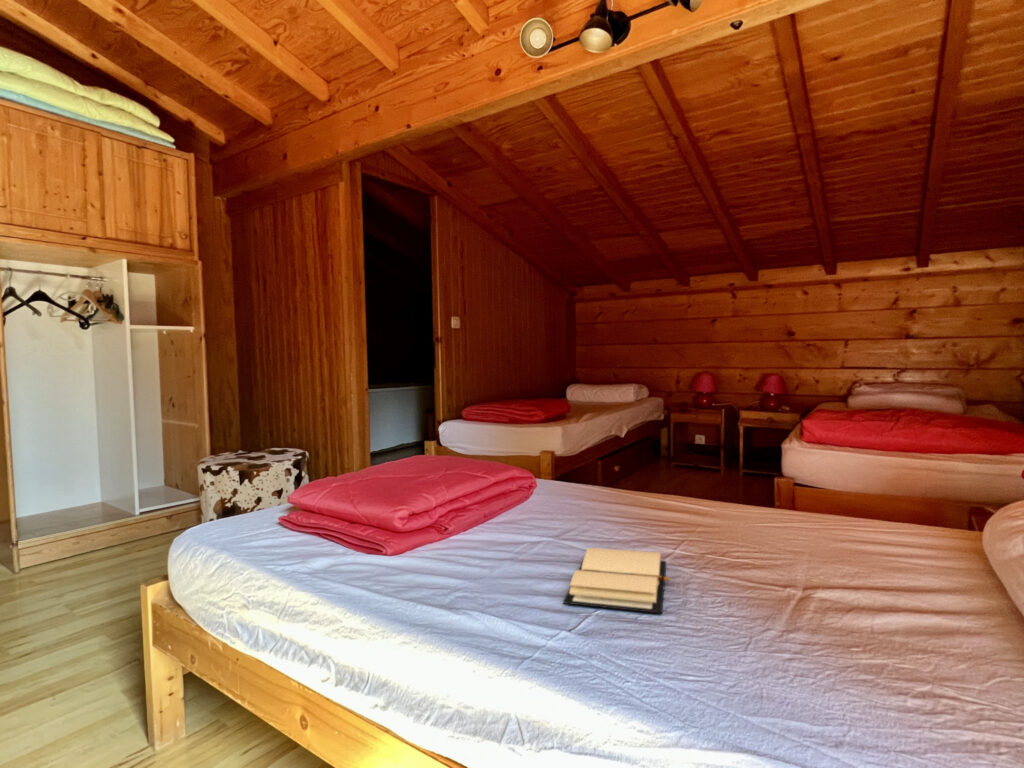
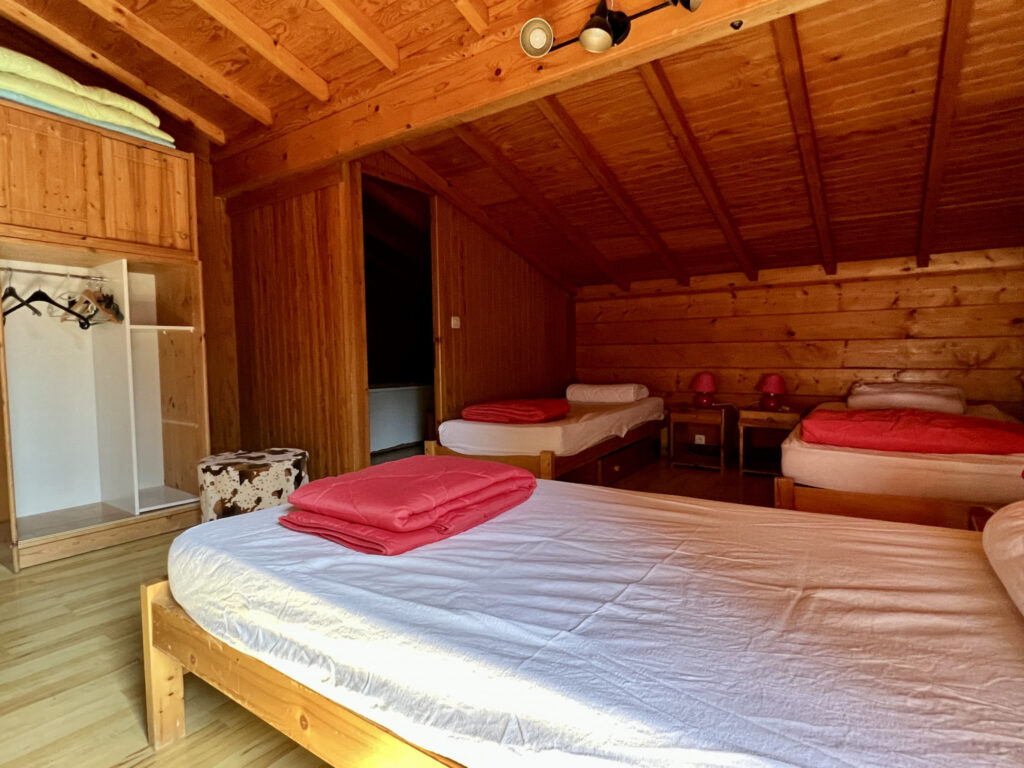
- book [562,547,671,615]
